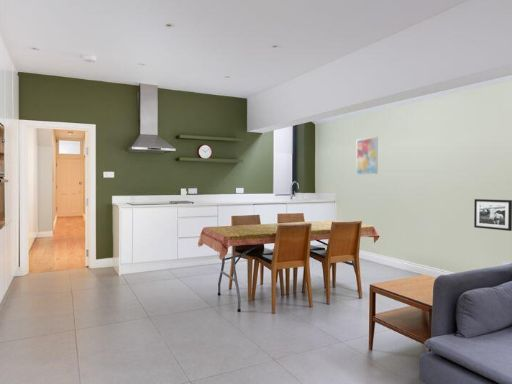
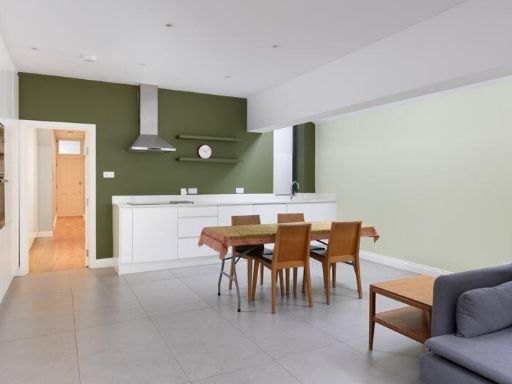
- picture frame [473,198,512,232]
- wall art [355,136,379,176]
